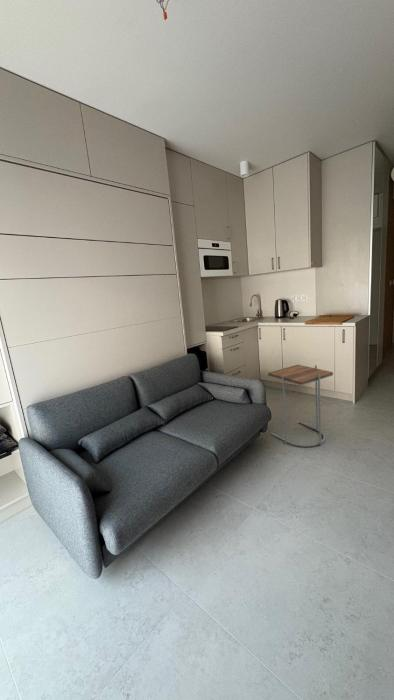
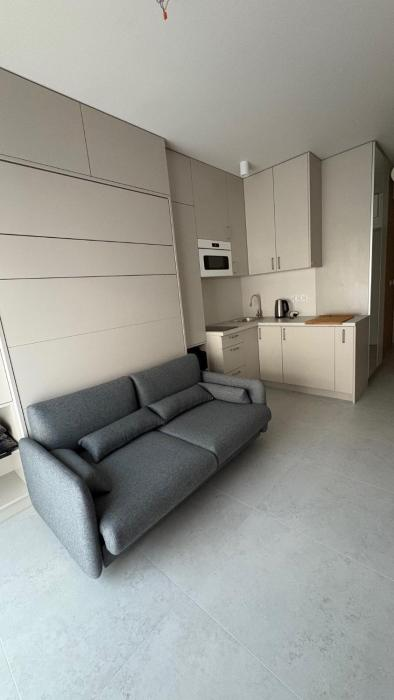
- side table [267,364,334,448]
